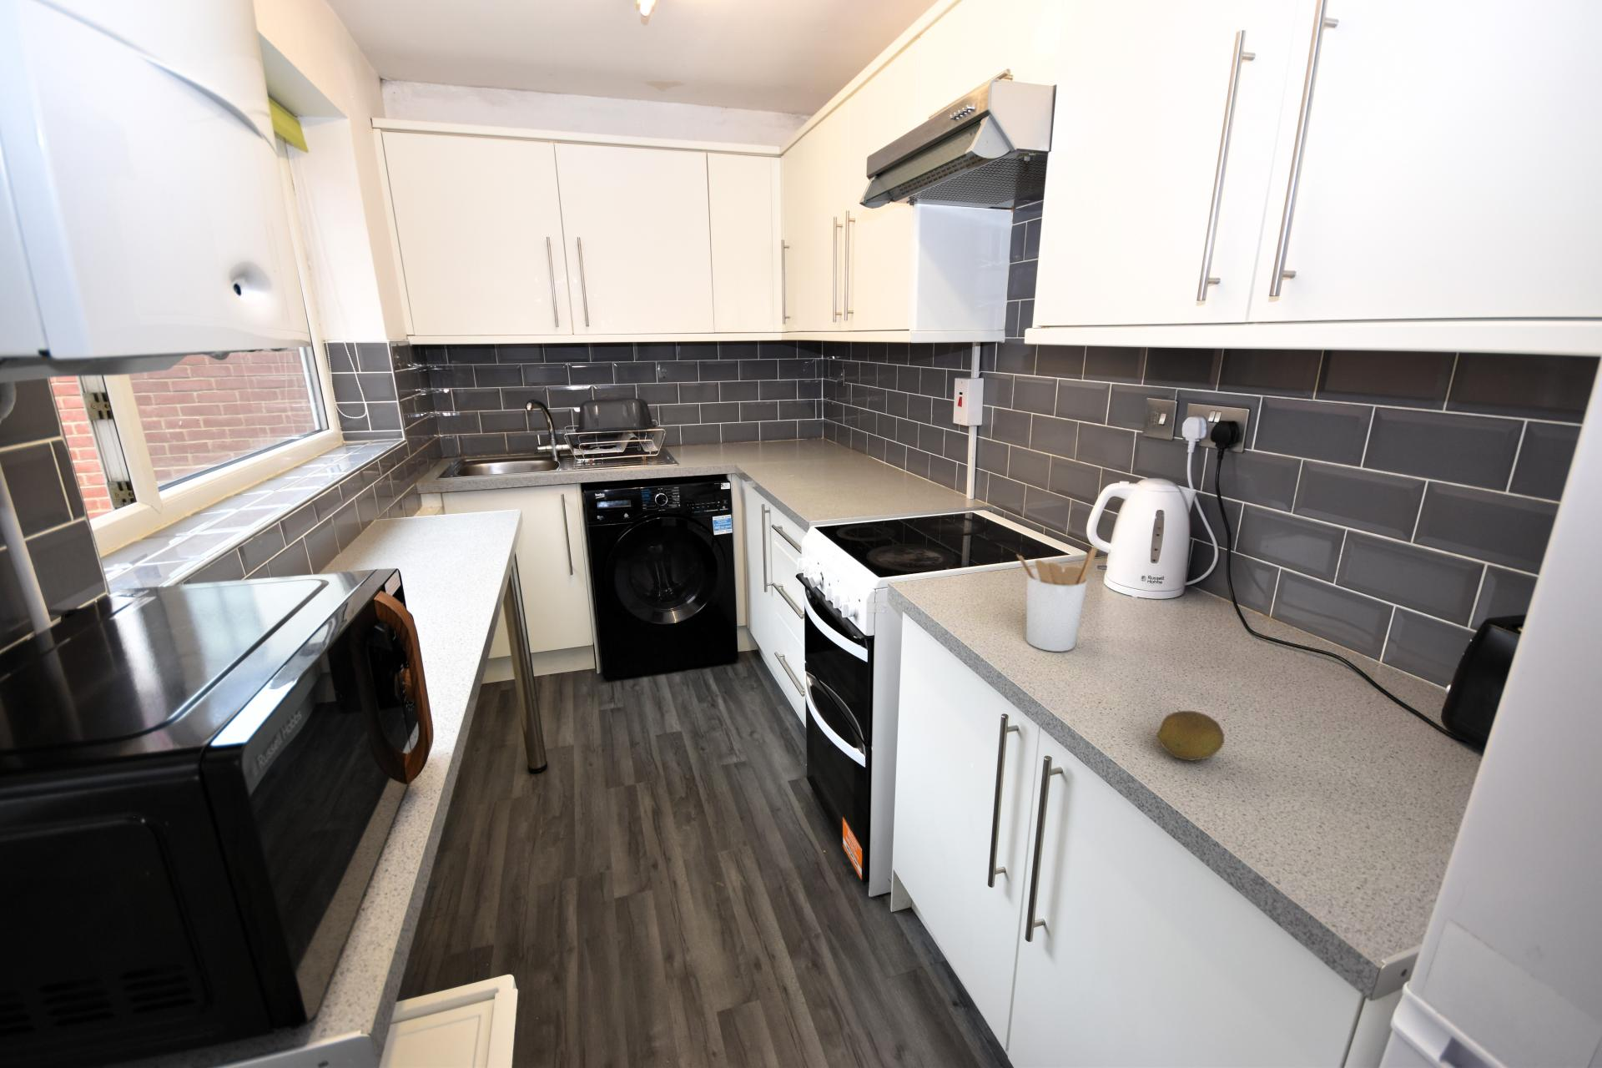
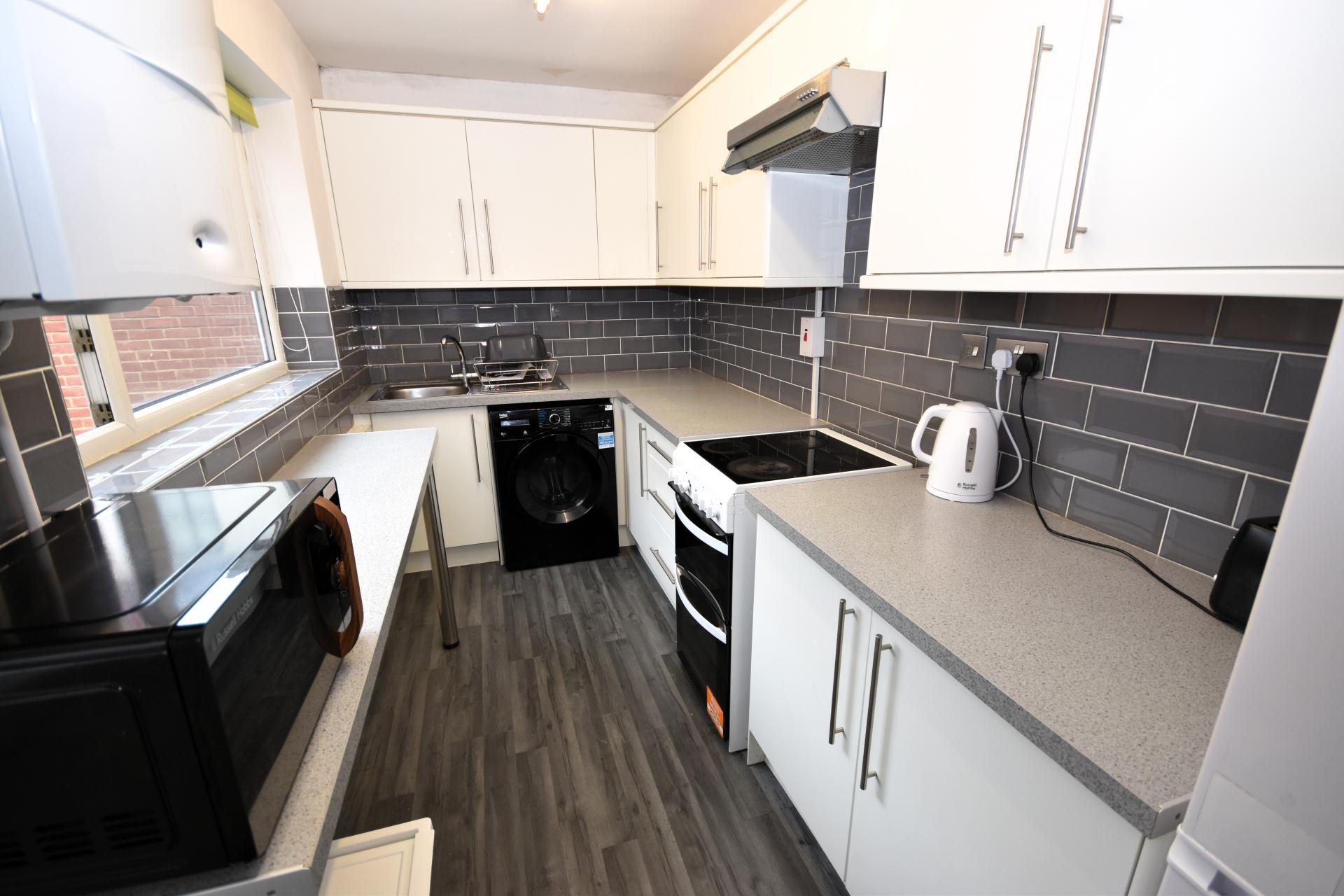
- fruit [1156,710,1225,762]
- utensil holder [1017,546,1098,652]
